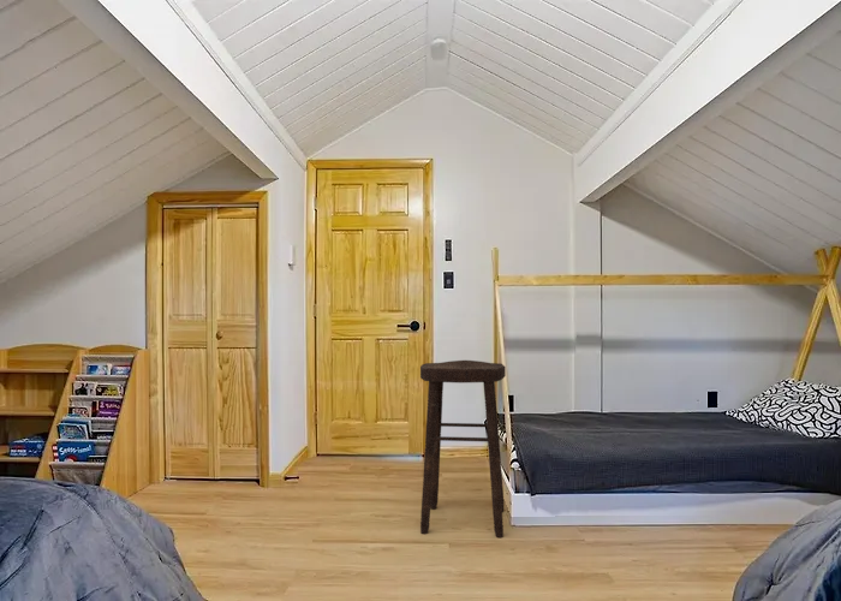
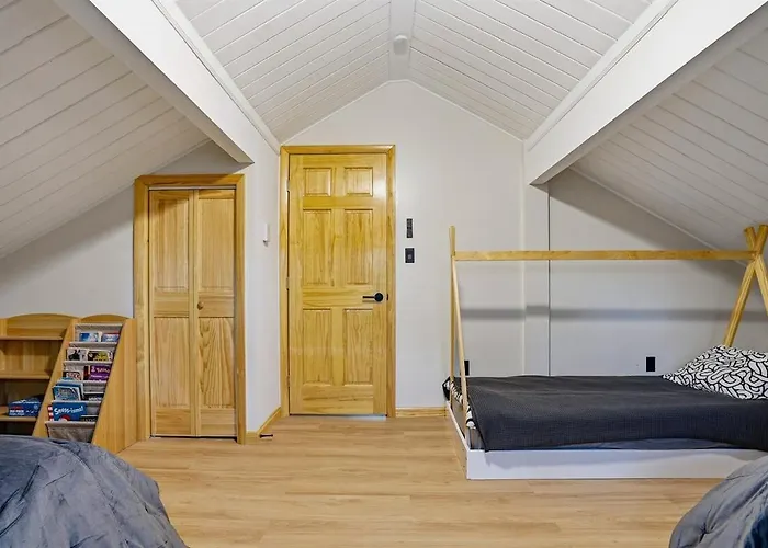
- stool [419,359,507,538]
